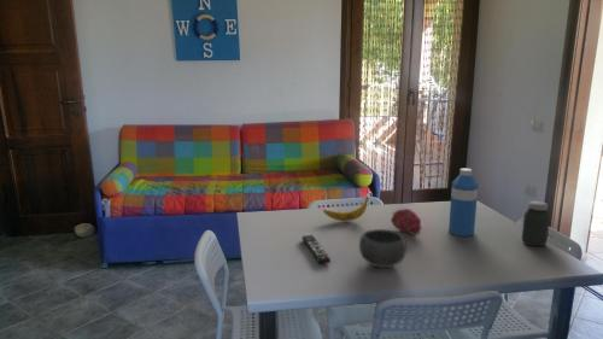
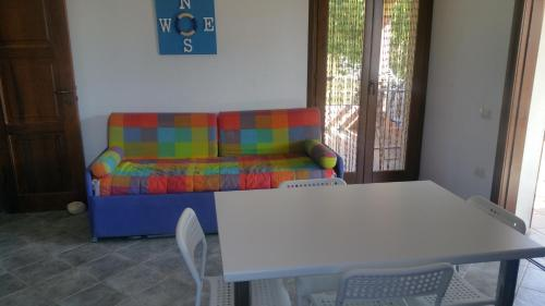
- fruit [390,208,423,236]
- jar [521,200,551,247]
- remote control [300,234,332,265]
- banana [322,195,369,222]
- water bottle [447,166,479,238]
- bowl [358,228,408,269]
